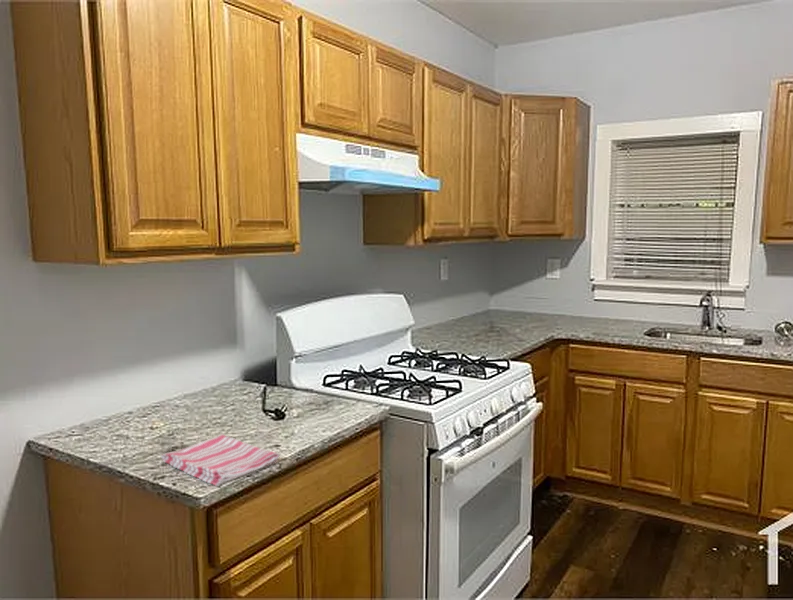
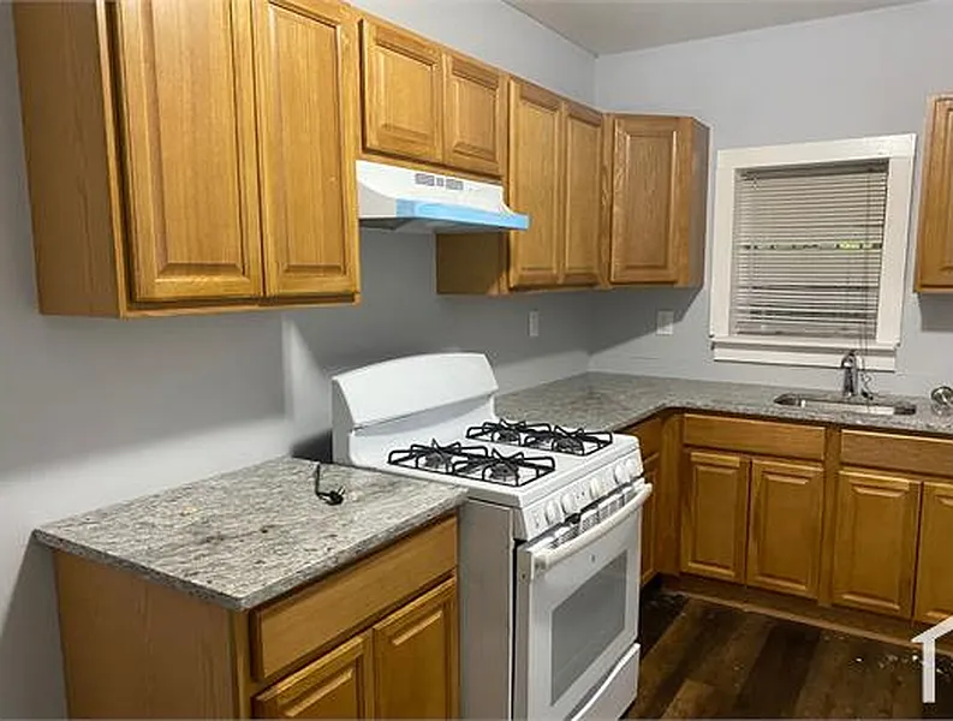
- dish towel [160,433,280,487]
